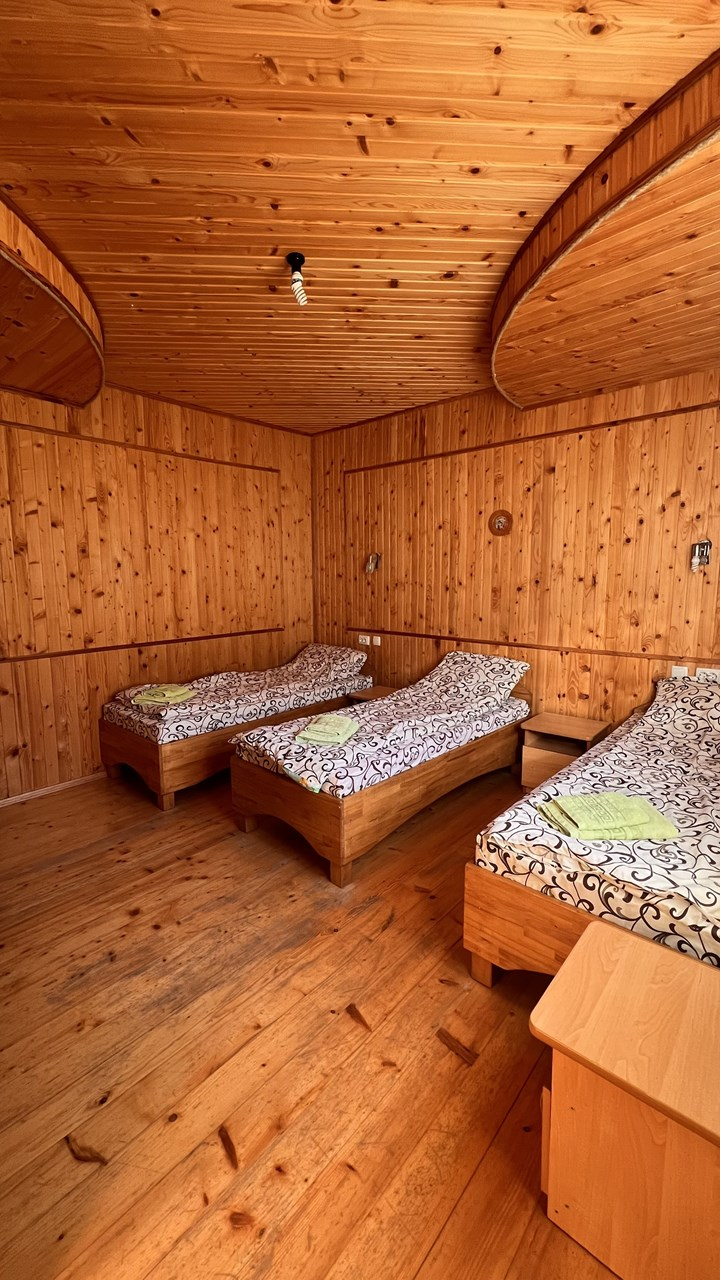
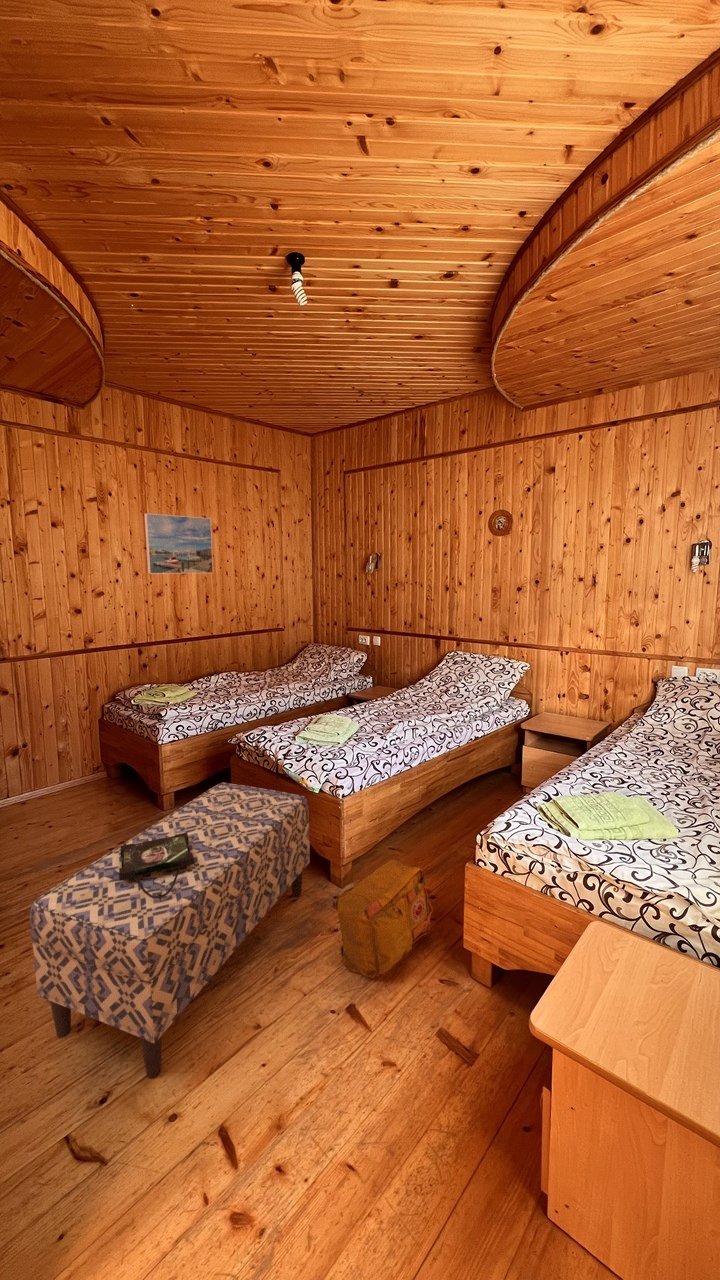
+ photo frame [119,833,194,902]
+ backpack [331,859,434,979]
+ bench [29,782,311,1079]
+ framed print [143,512,214,575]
